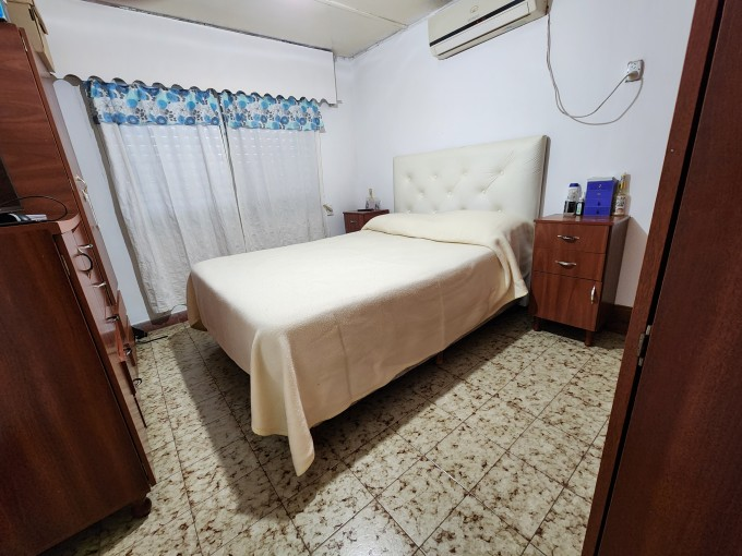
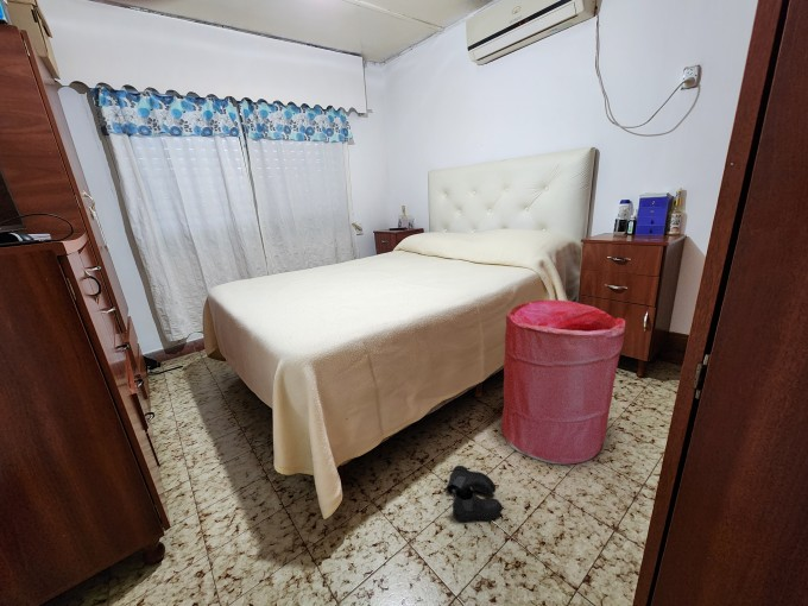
+ boots [442,465,504,523]
+ laundry hamper [500,298,626,466]
